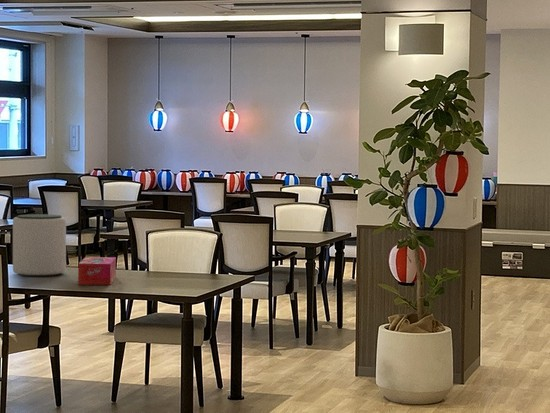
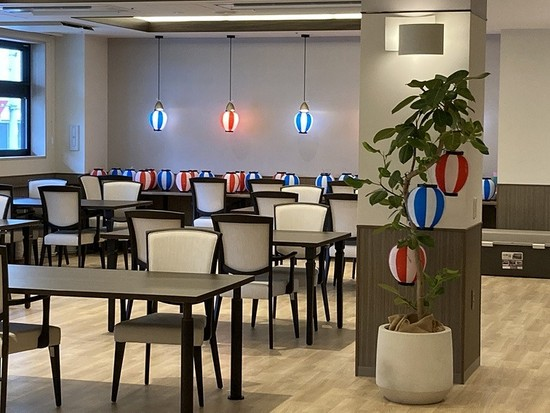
- tissue box [77,256,117,286]
- plant pot [12,213,67,277]
